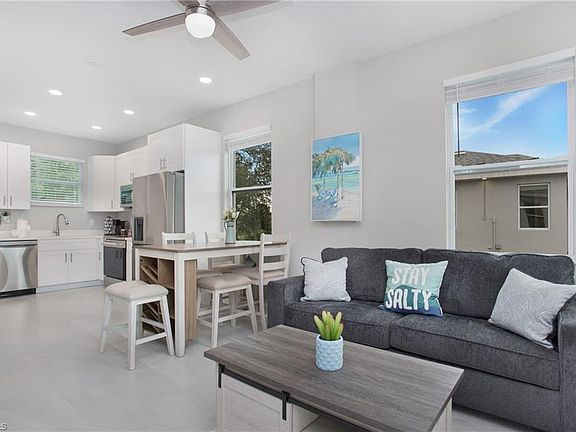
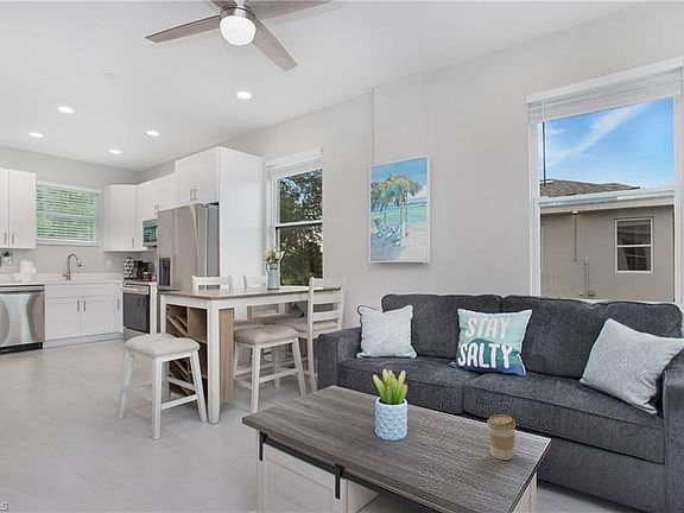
+ coffee cup [486,413,517,461]
